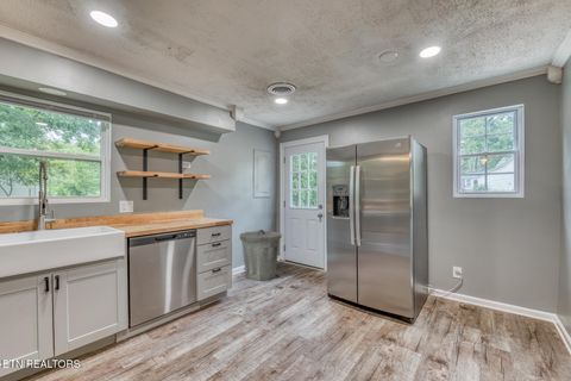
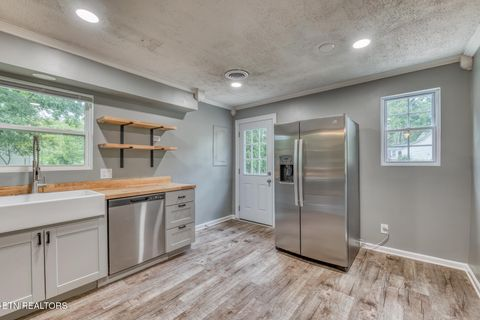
- trash can [239,229,283,282]
